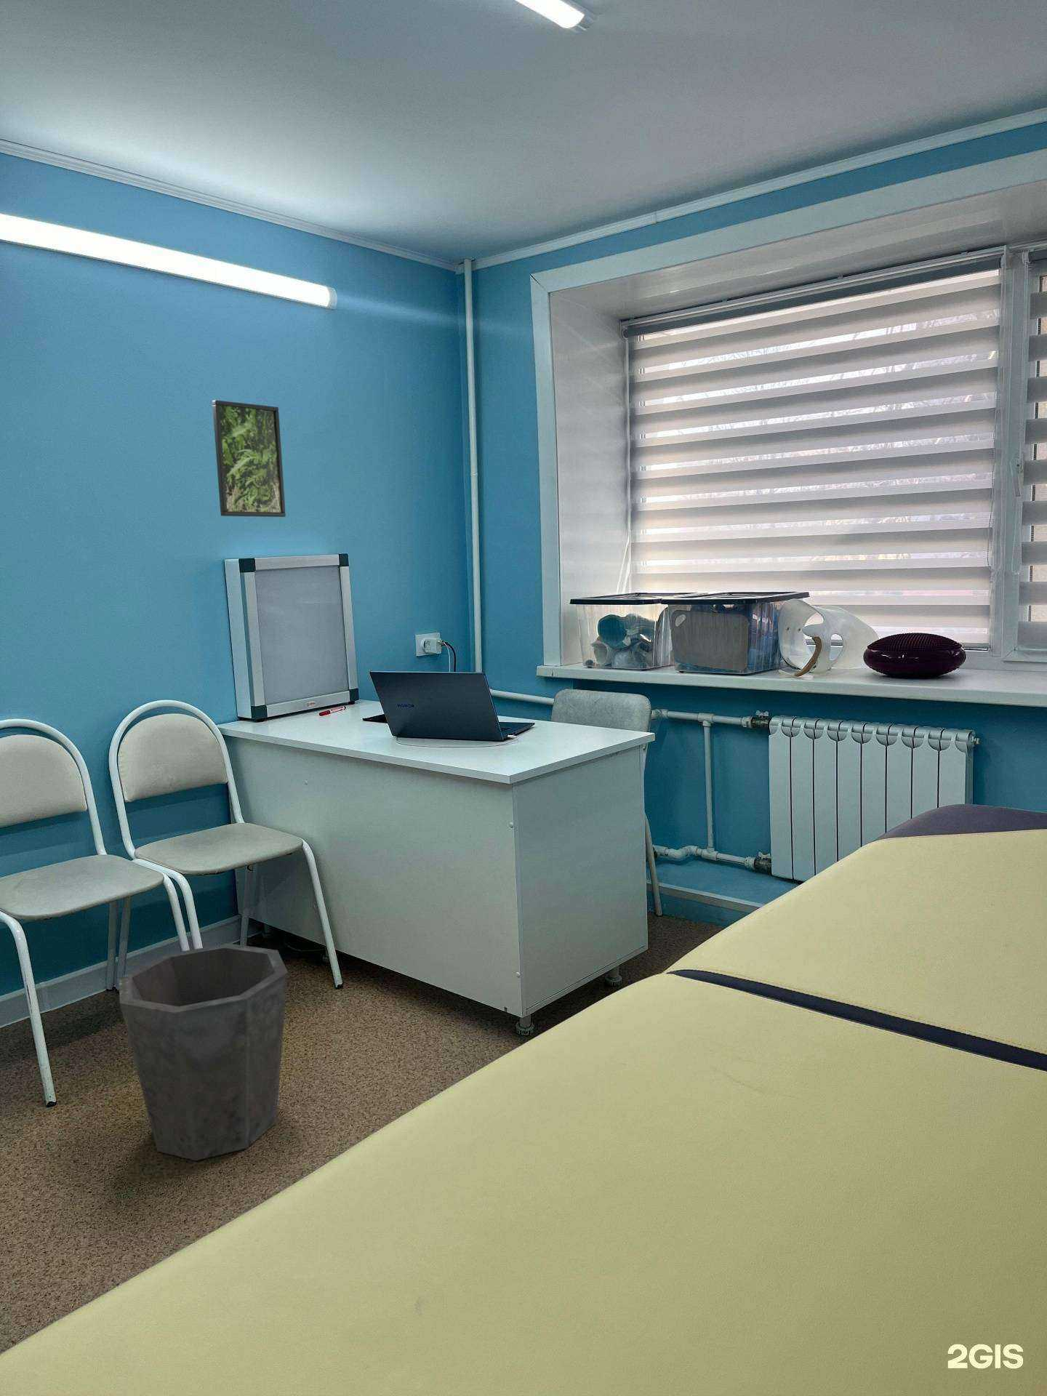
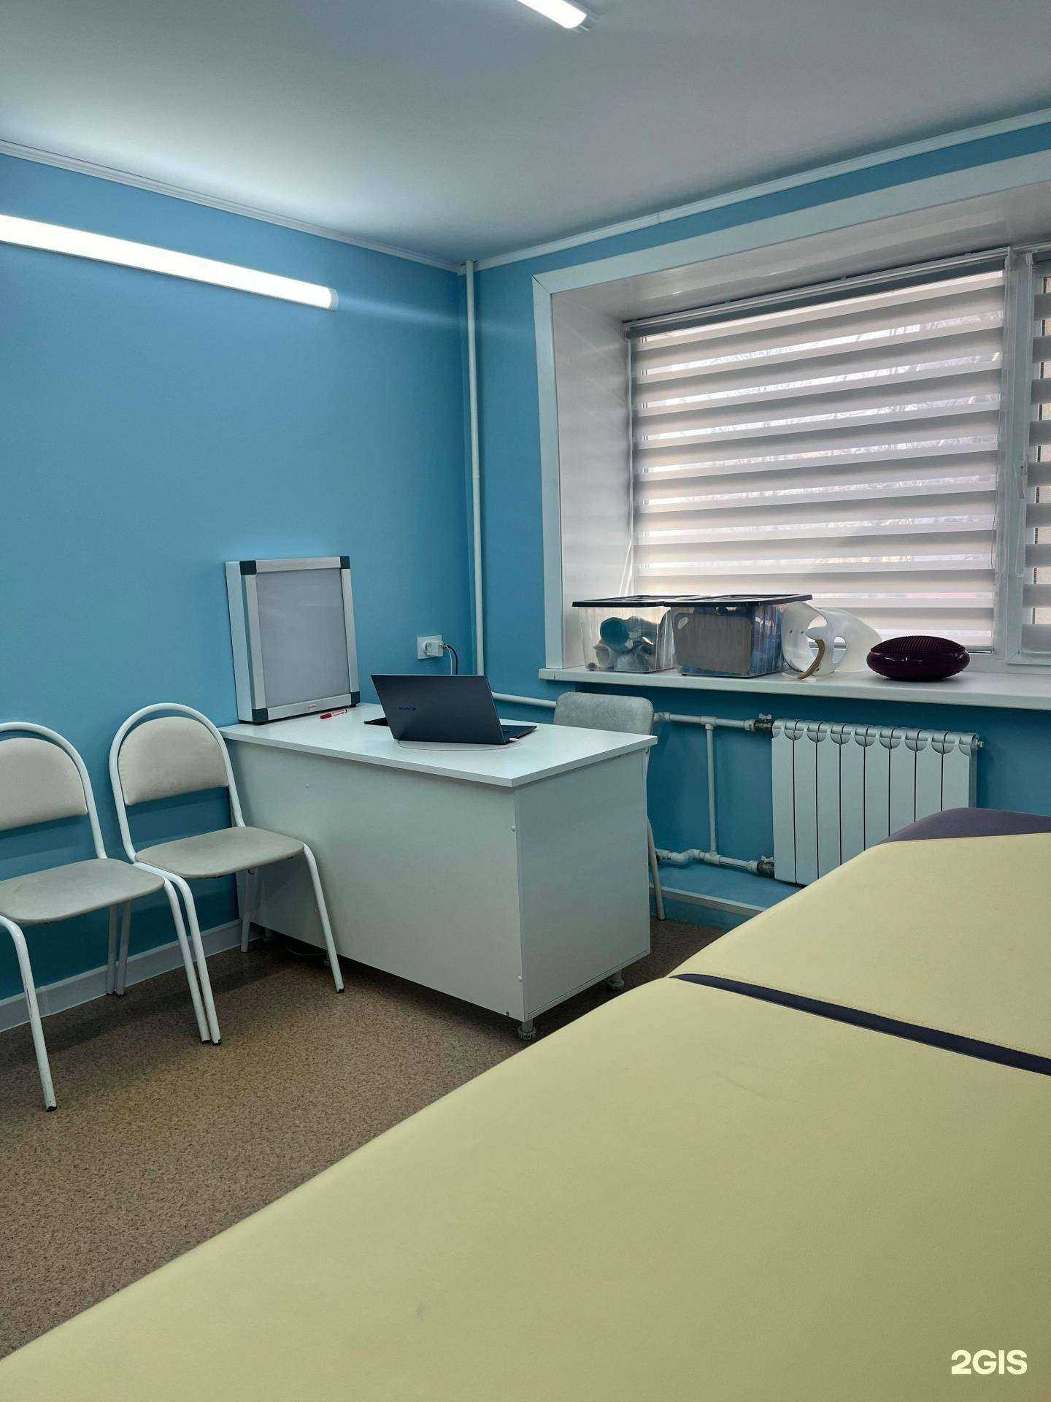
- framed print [211,399,286,518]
- waste bin [119,943,288,1161]
